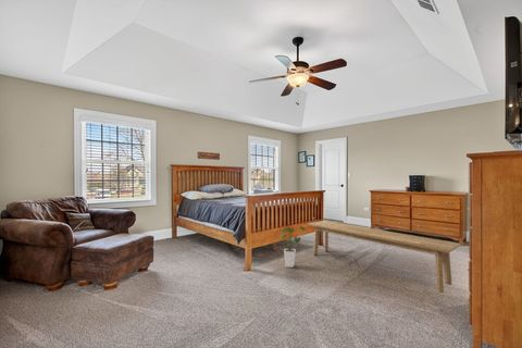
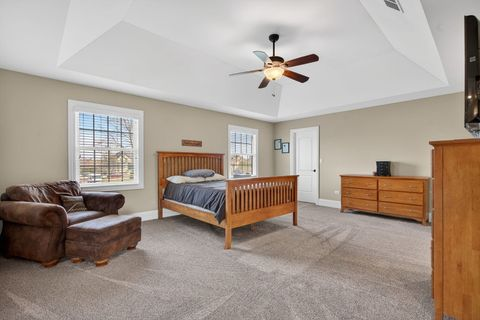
- house plant [278,225,307,269]
- bench [307,220,462,294]
